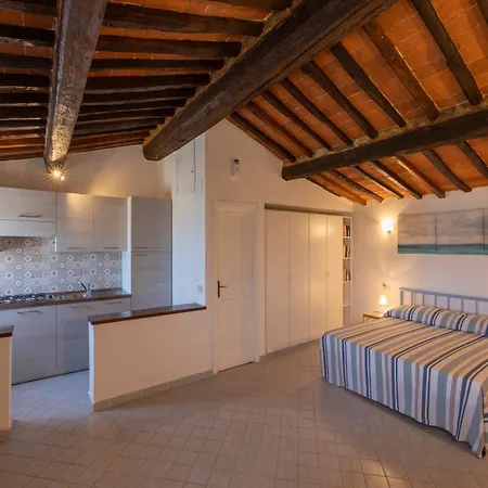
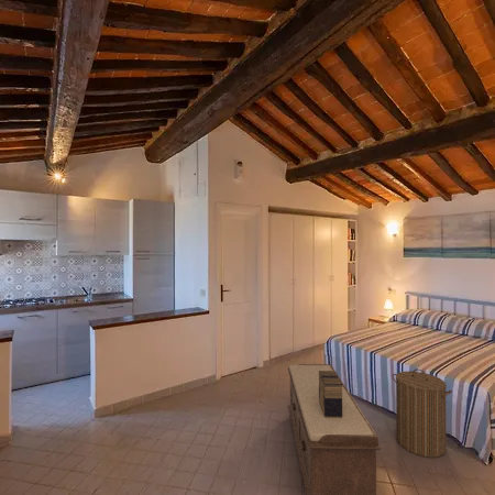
+ laundry hamper [392,367,453,459]
+ decorative box [319,370,343,418]
+ bench [287,363,382,495]
